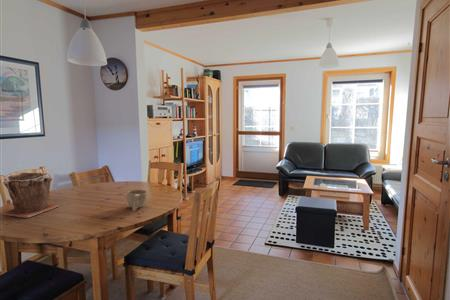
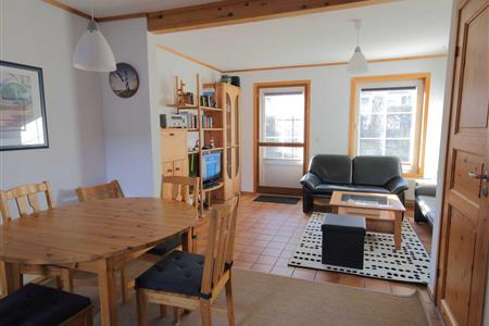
- cup [126,189,148,212]
- plant pot [0,171,59,219]
